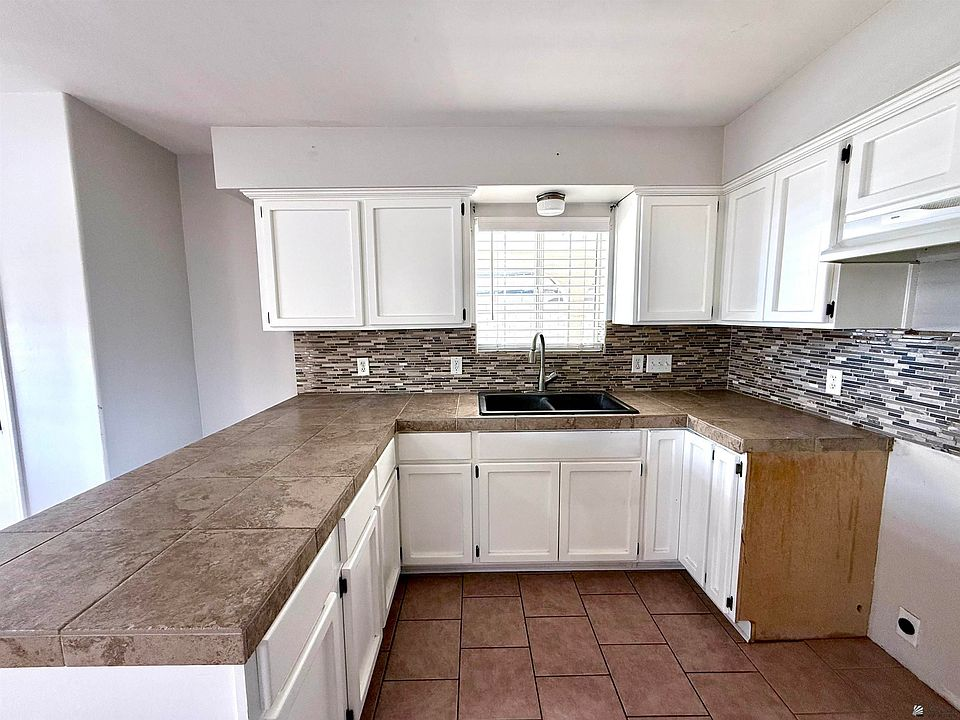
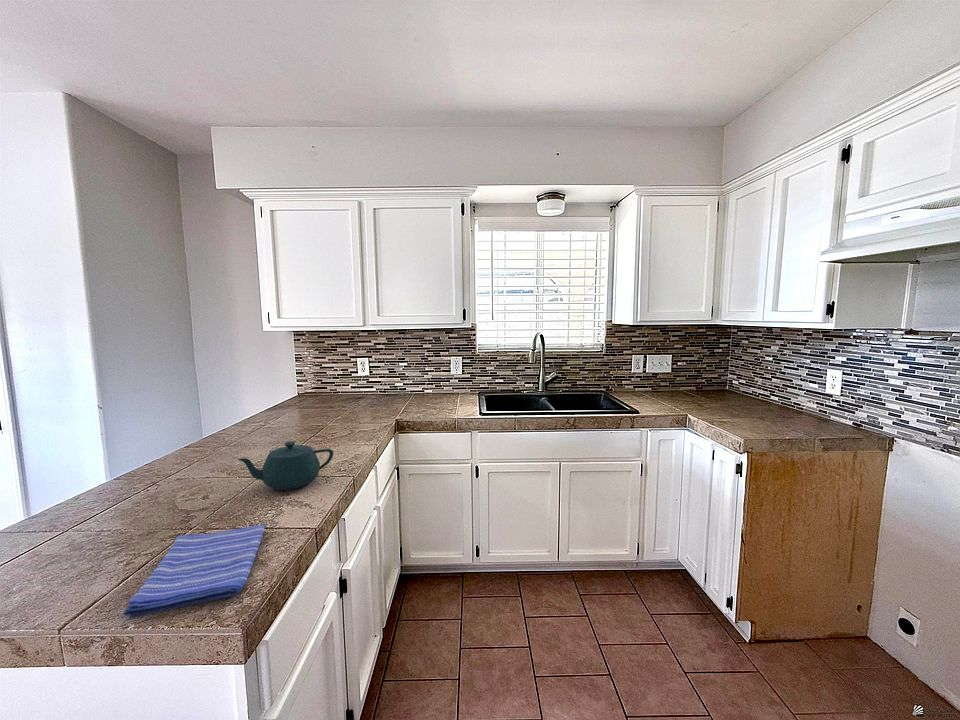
+ dish towel [122,523,266,620]
+ teapot [236,440,334,492]
